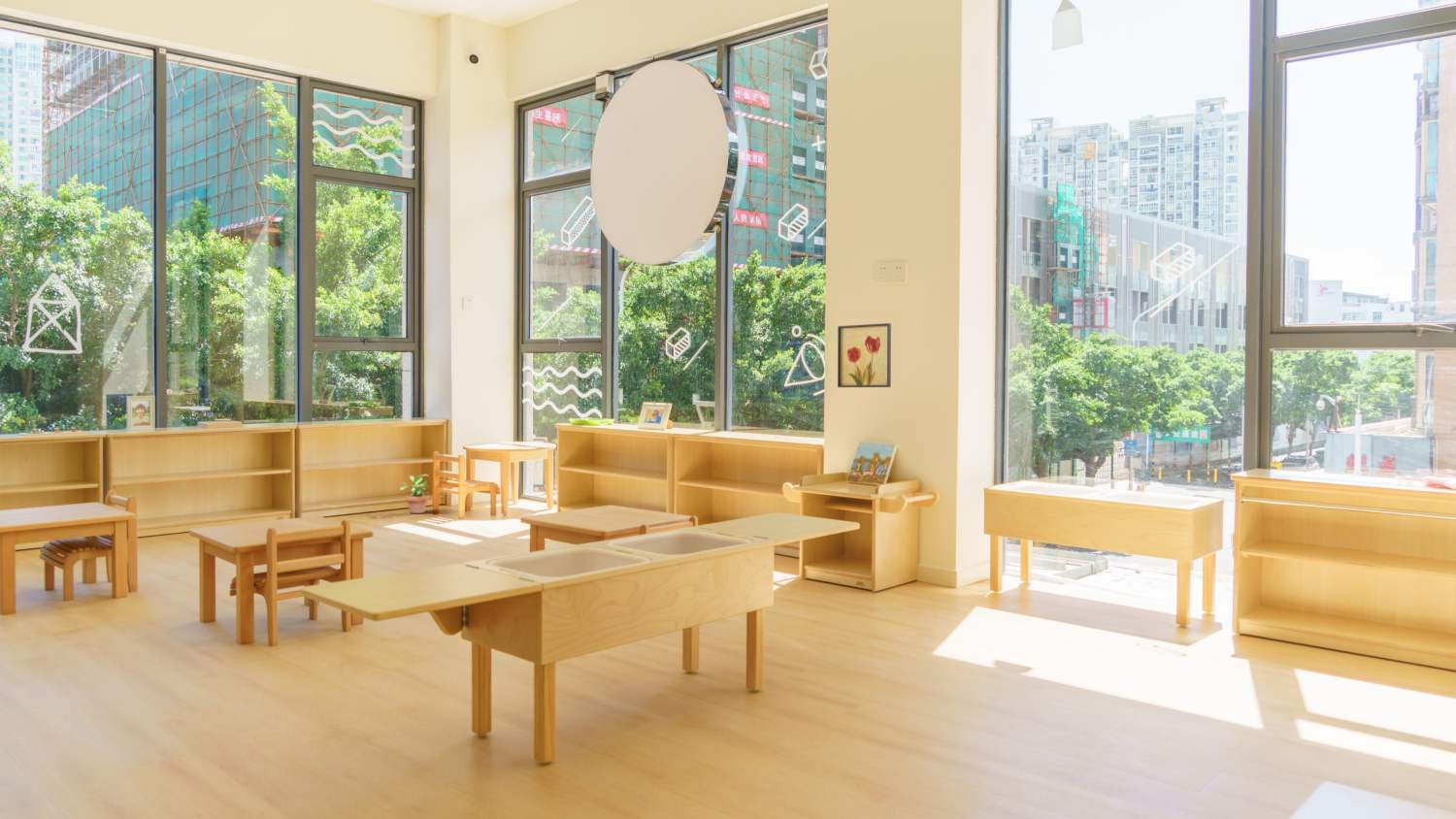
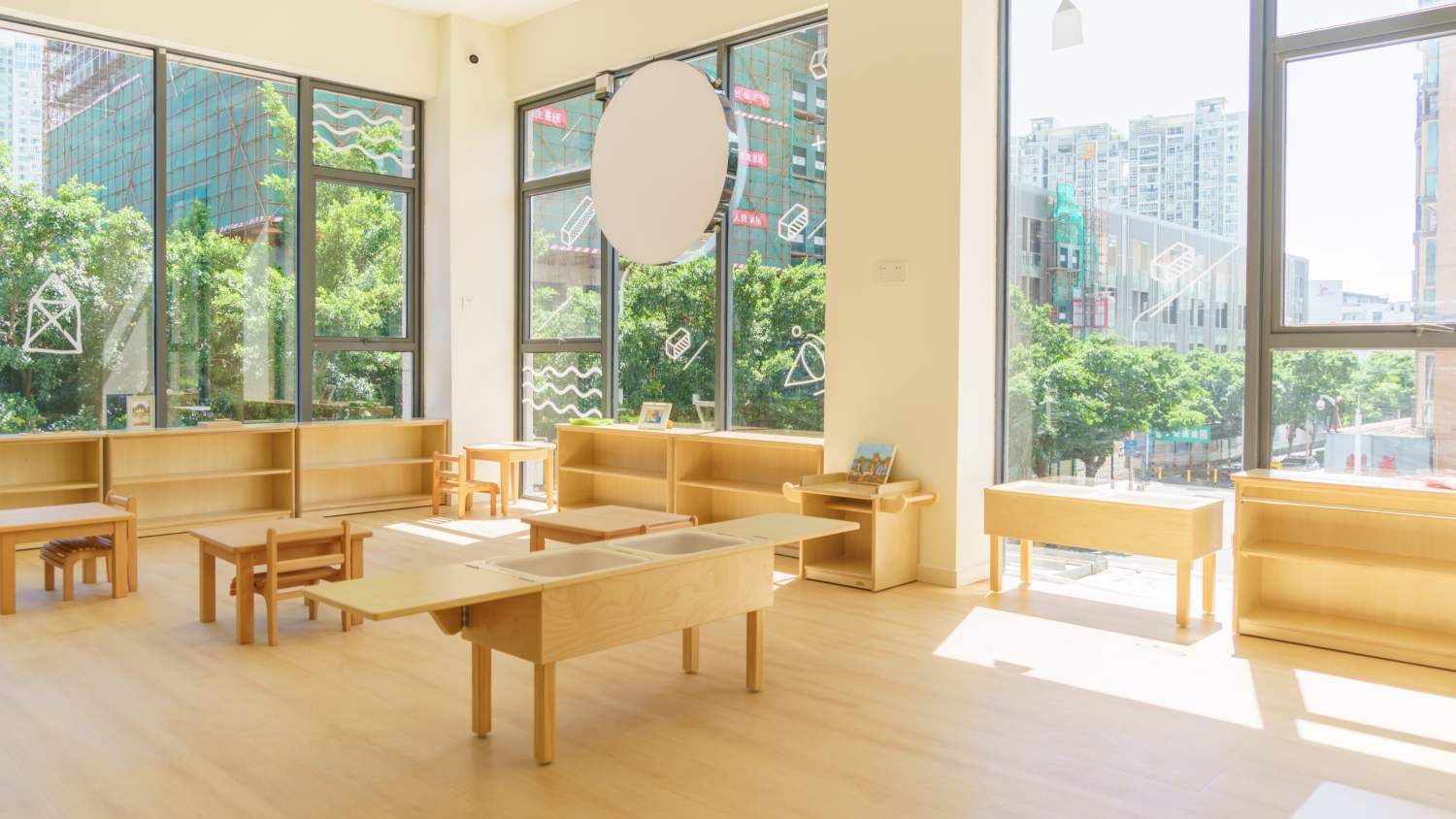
- wall art [837,322,892,388]
- potted plant [399,474,430,514]
